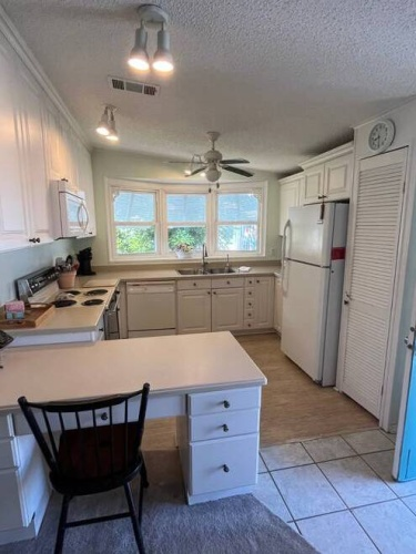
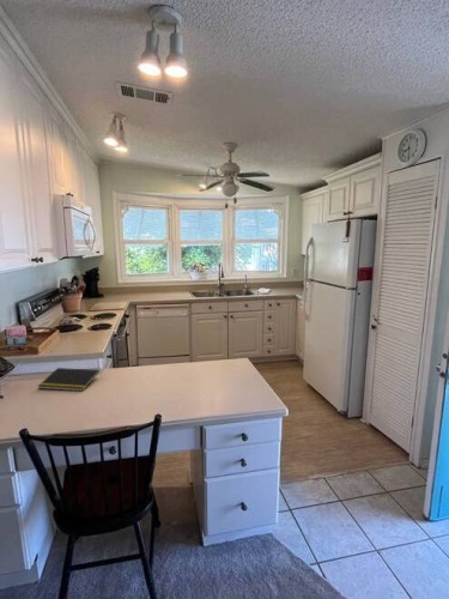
+ notepad [37,367,101,392]
